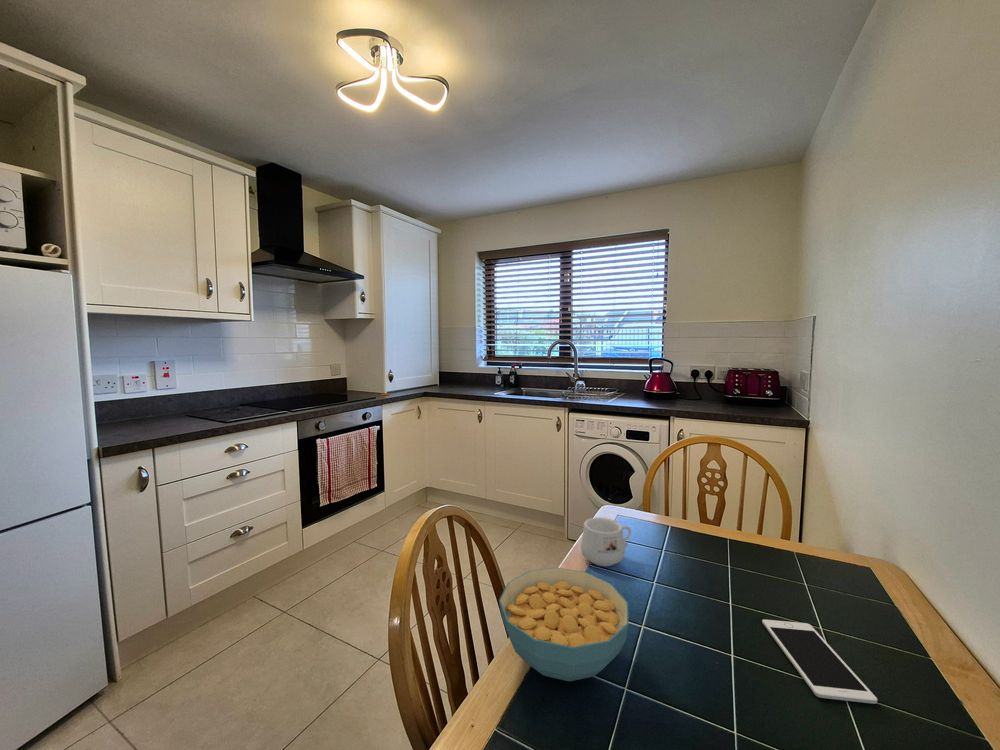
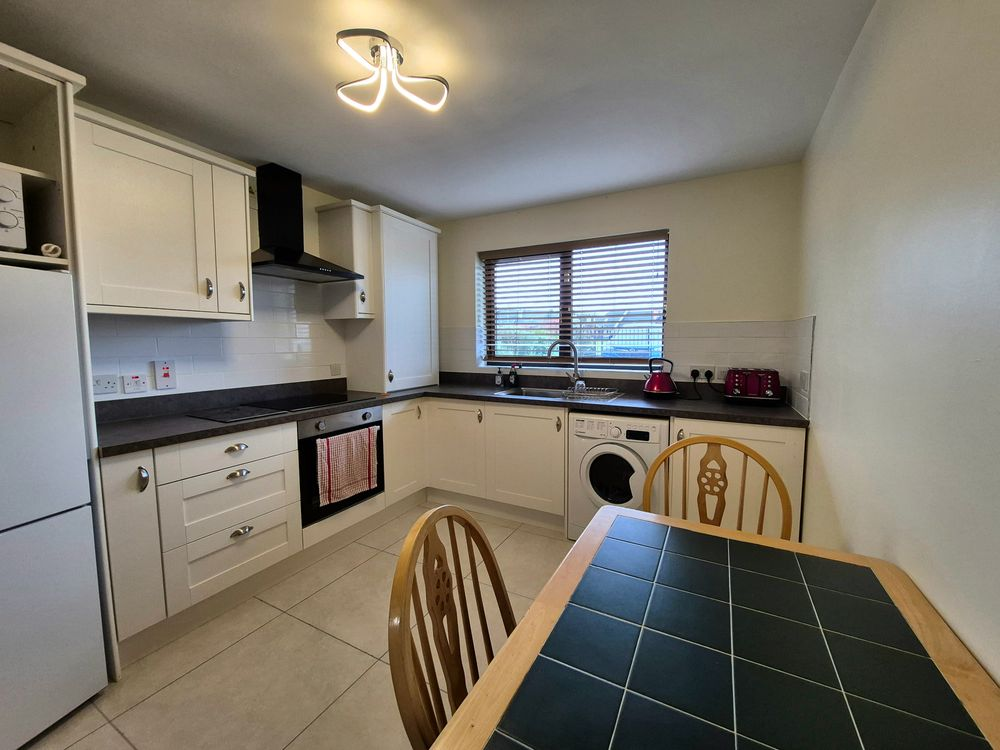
- cereal bowl [498,567,630,682]
- mug [580,516,632,567]
- cell phone [761,619,878,705]
